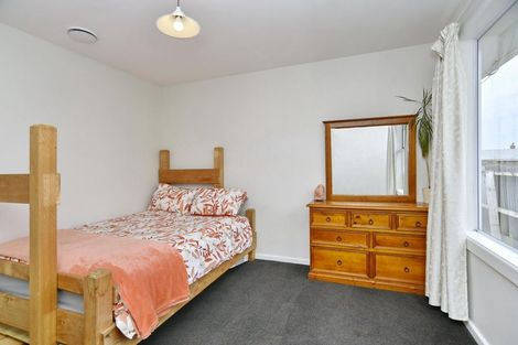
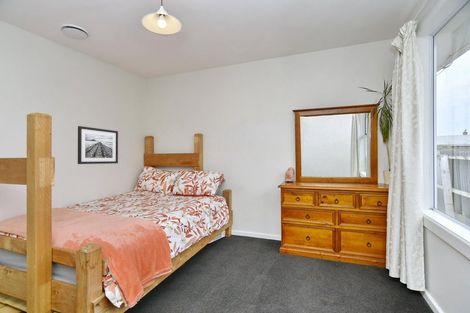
+ wall art [77,125,119,165]
